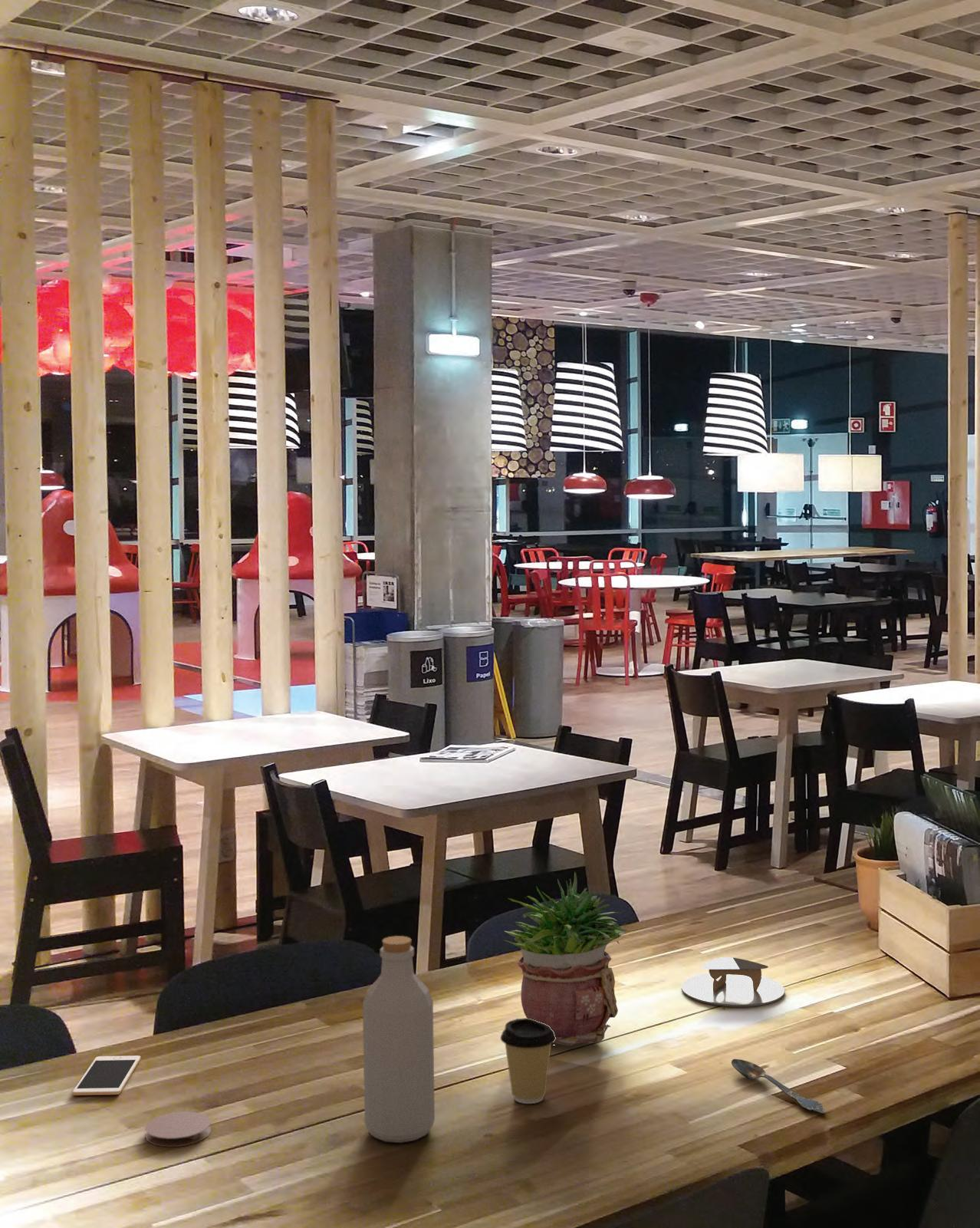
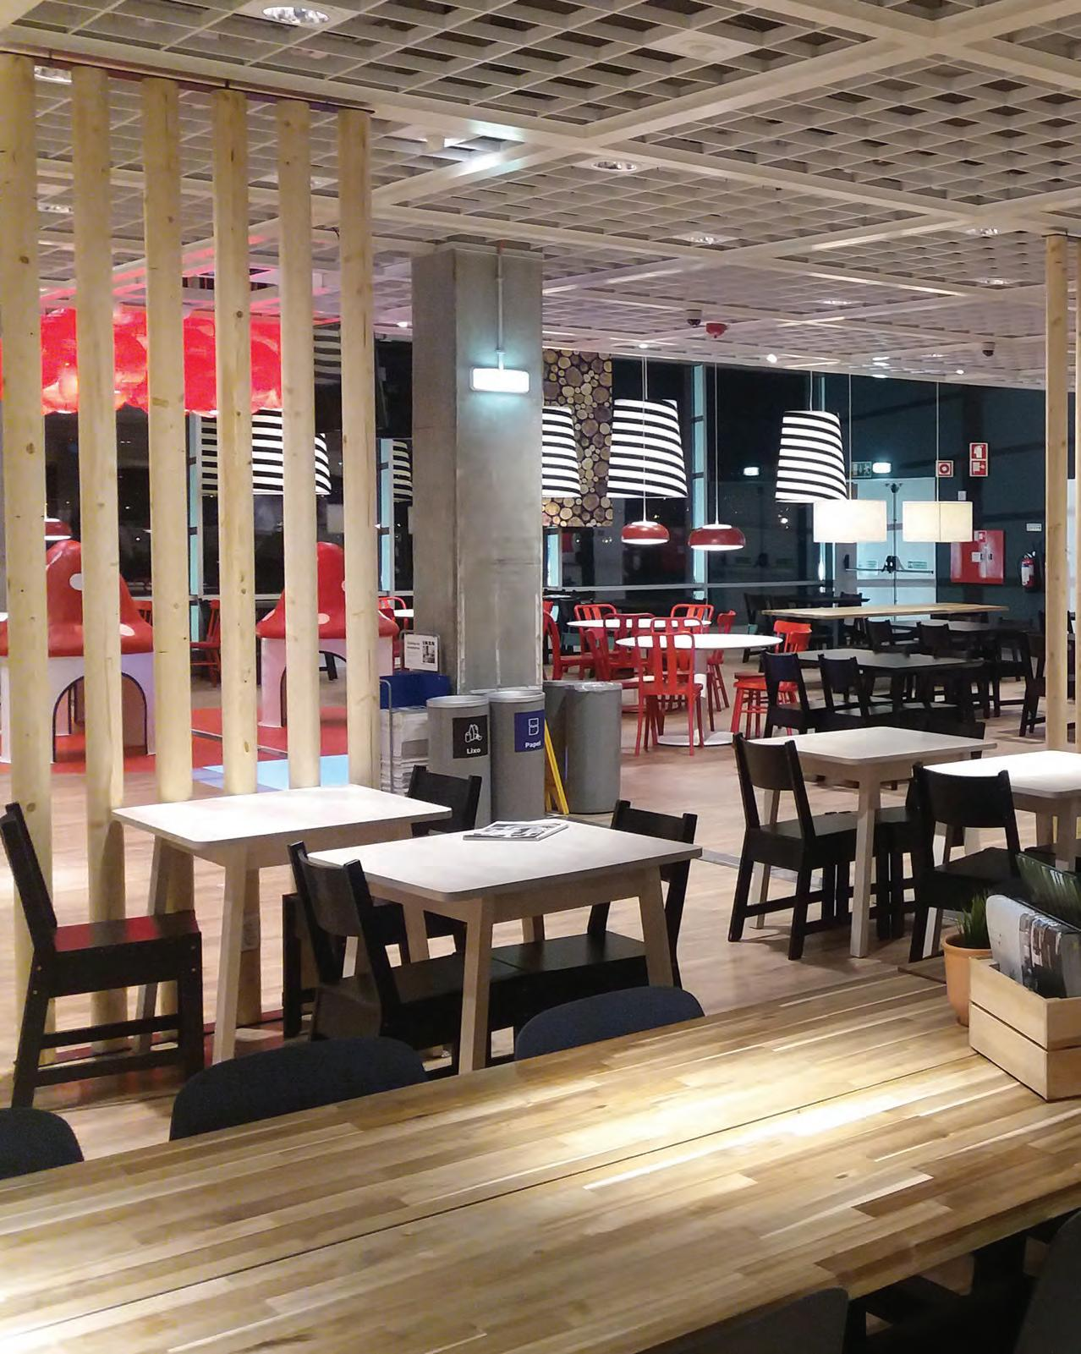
- coffee cup [500,1017,556,1105]
- bottle [362,935,436,1144]
- potted plant [501,871,627,1049]
- cell phone [72,1055,141,1096]
- napkin holder [681,956,785,1007]
- coaster [144,1111,212,1147]
- spoon [731,1058,826,1114]
